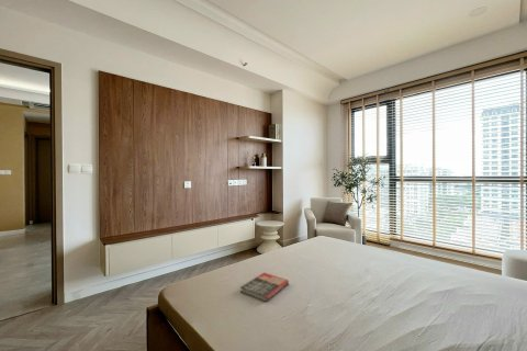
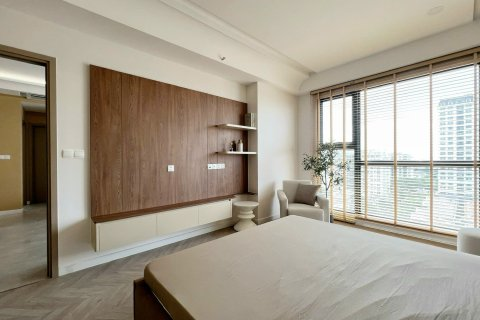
- book [239,271,290,303]
